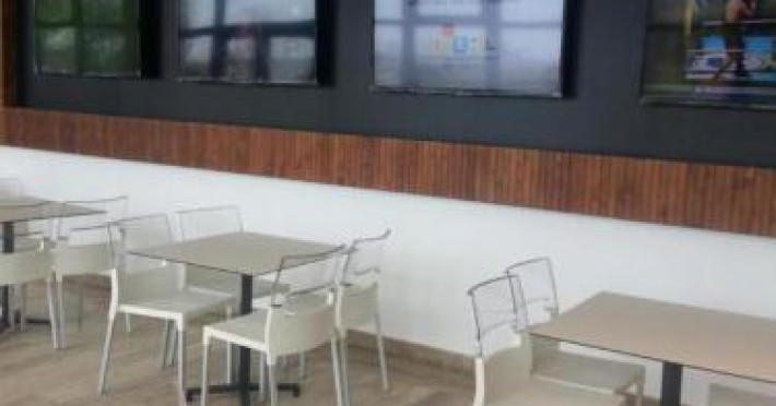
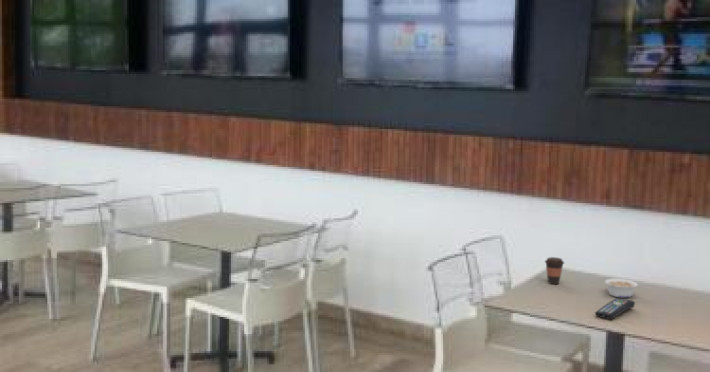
+ remote control [594,297,636,320]
+ legume [604,278,639,299]
+ coffee cup [544,256,565,285]
